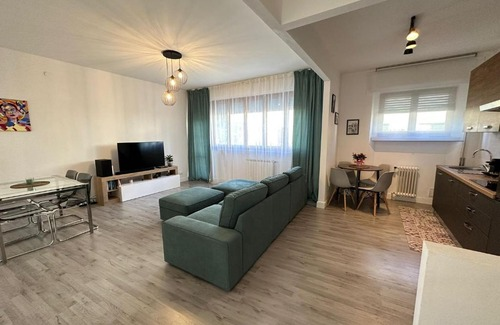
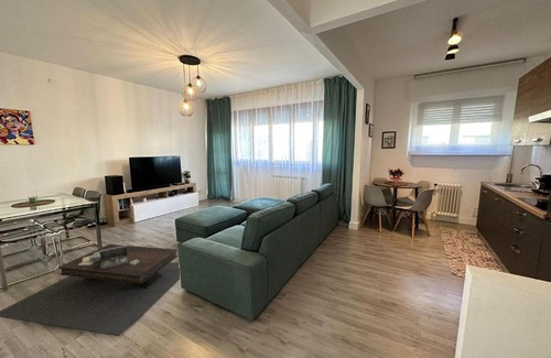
+ coffee table [0,243,181,337]
